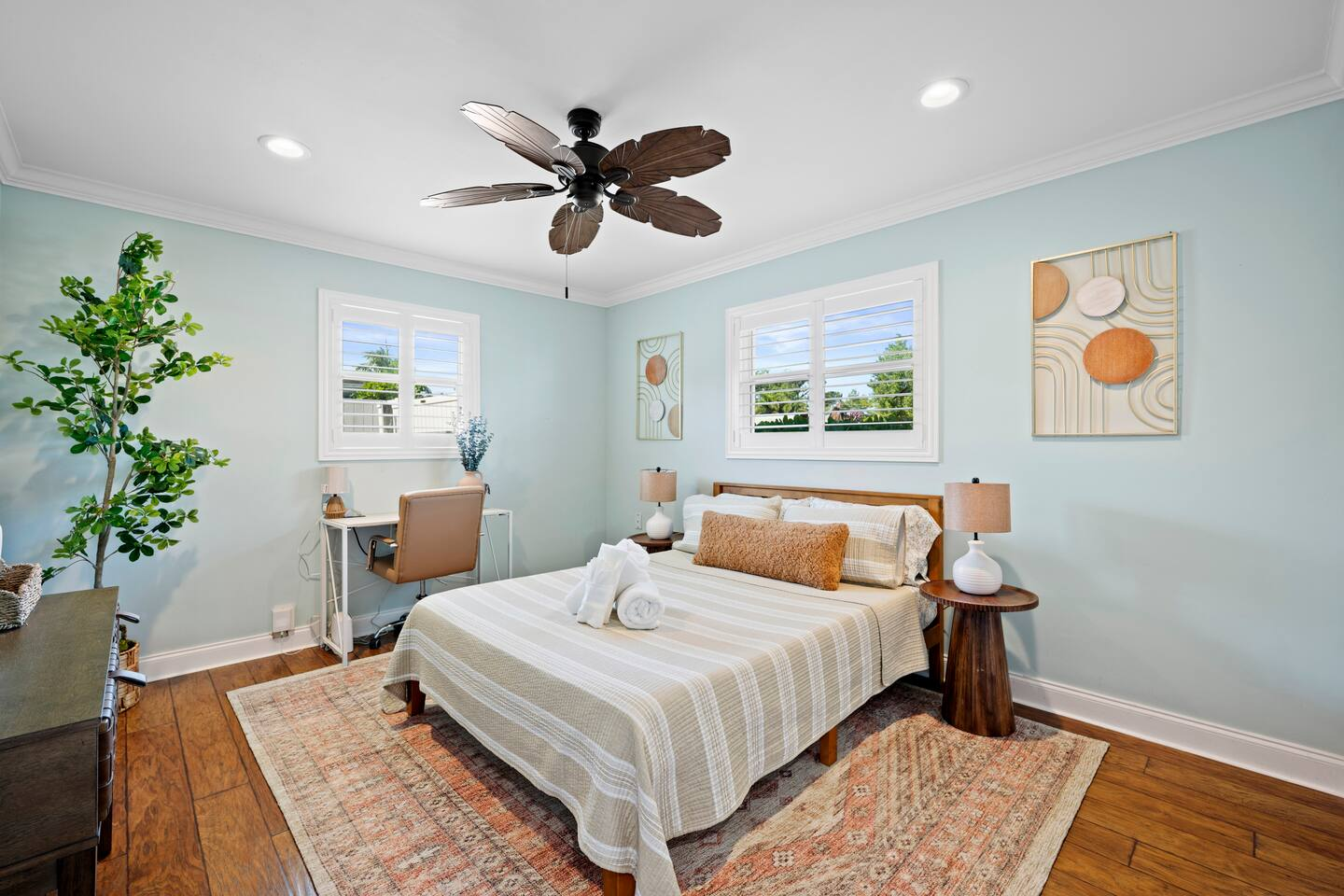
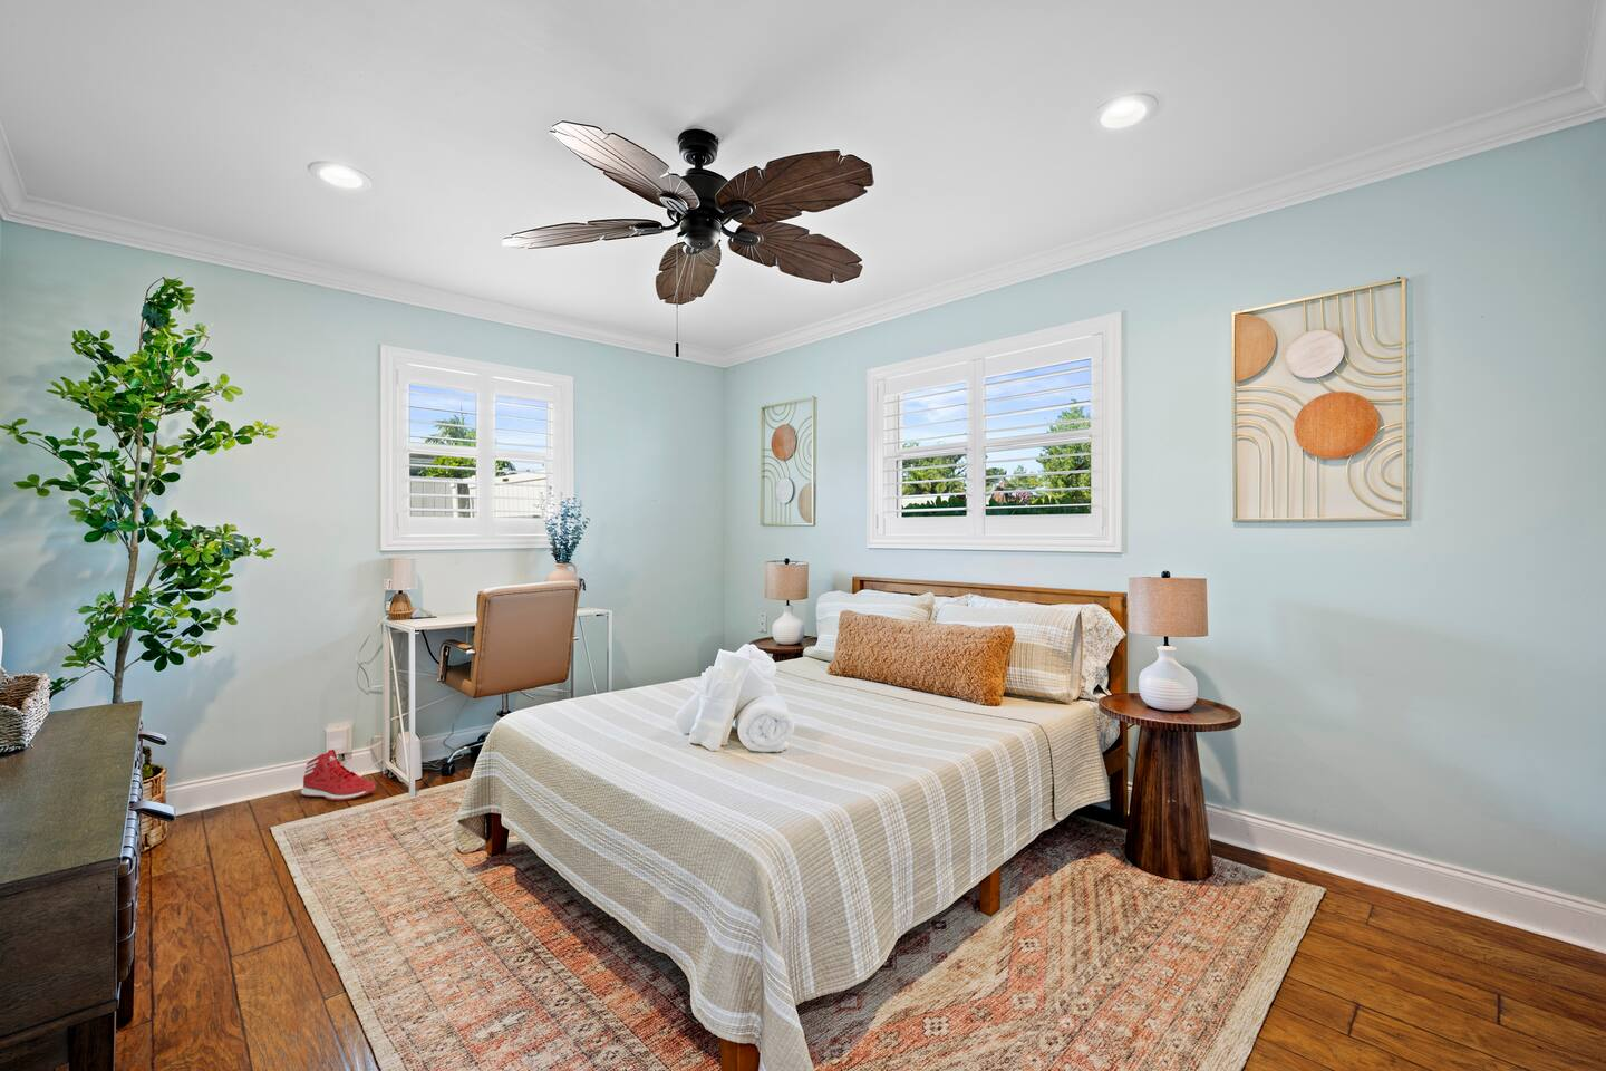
+ sneaker [300,748,376,801]
